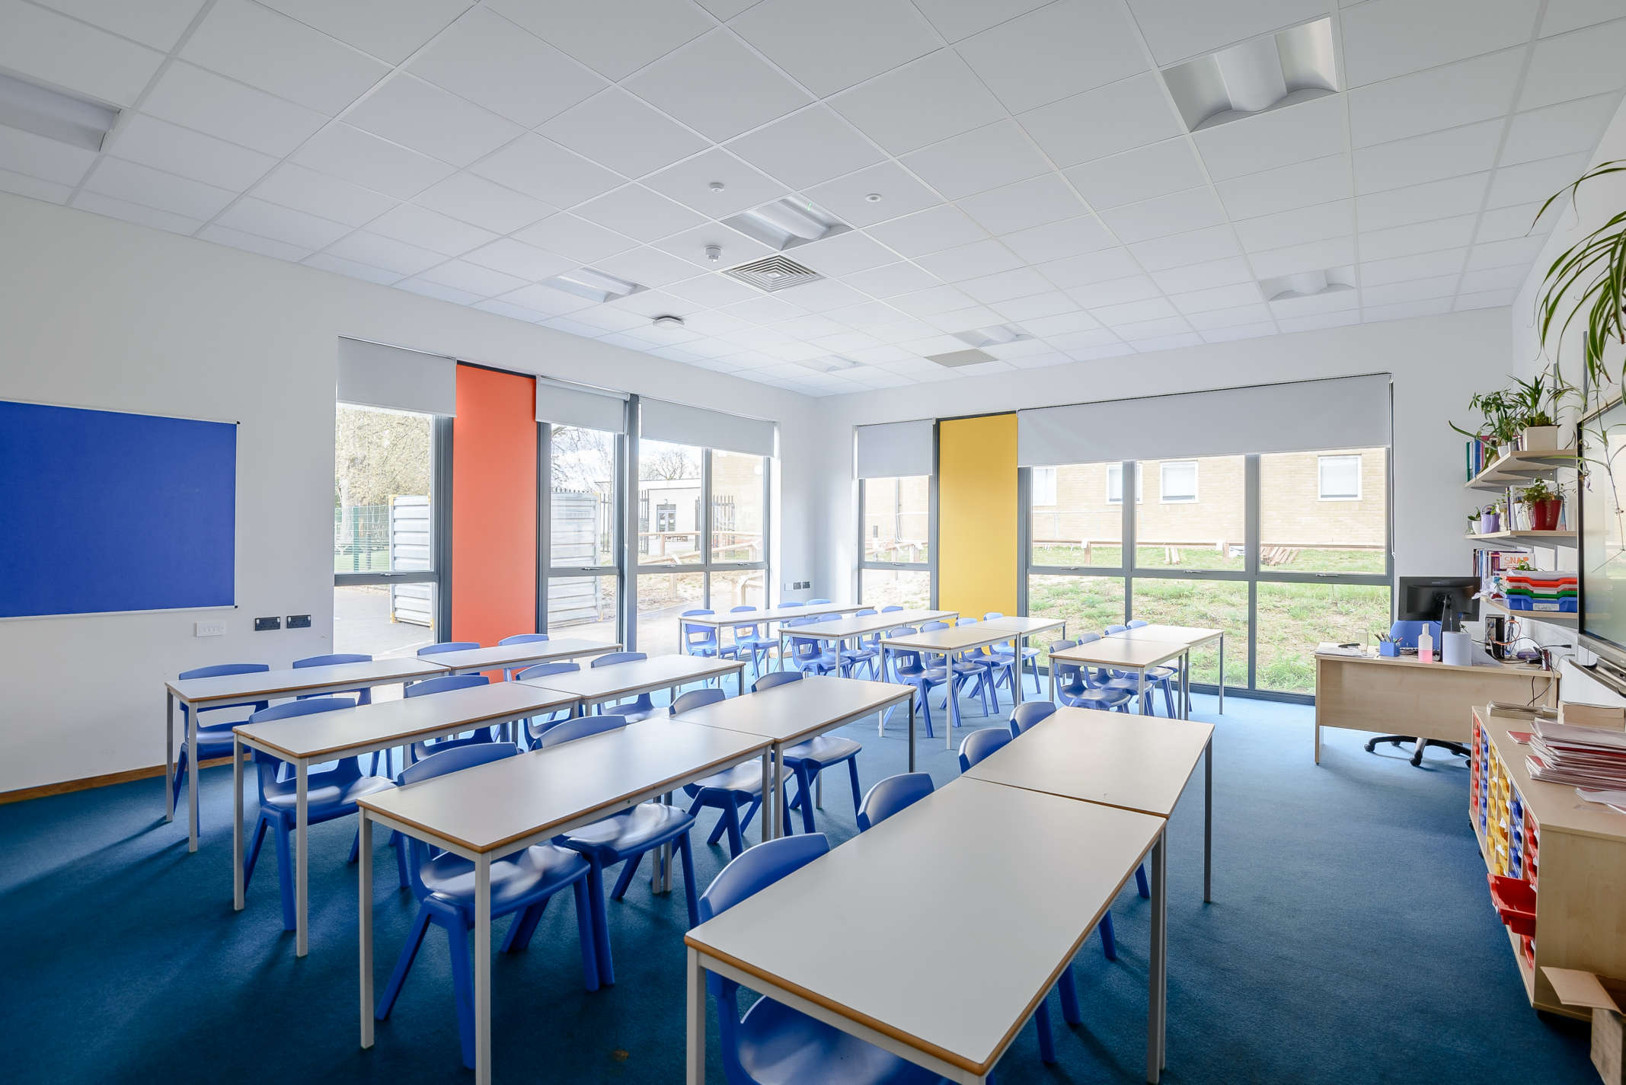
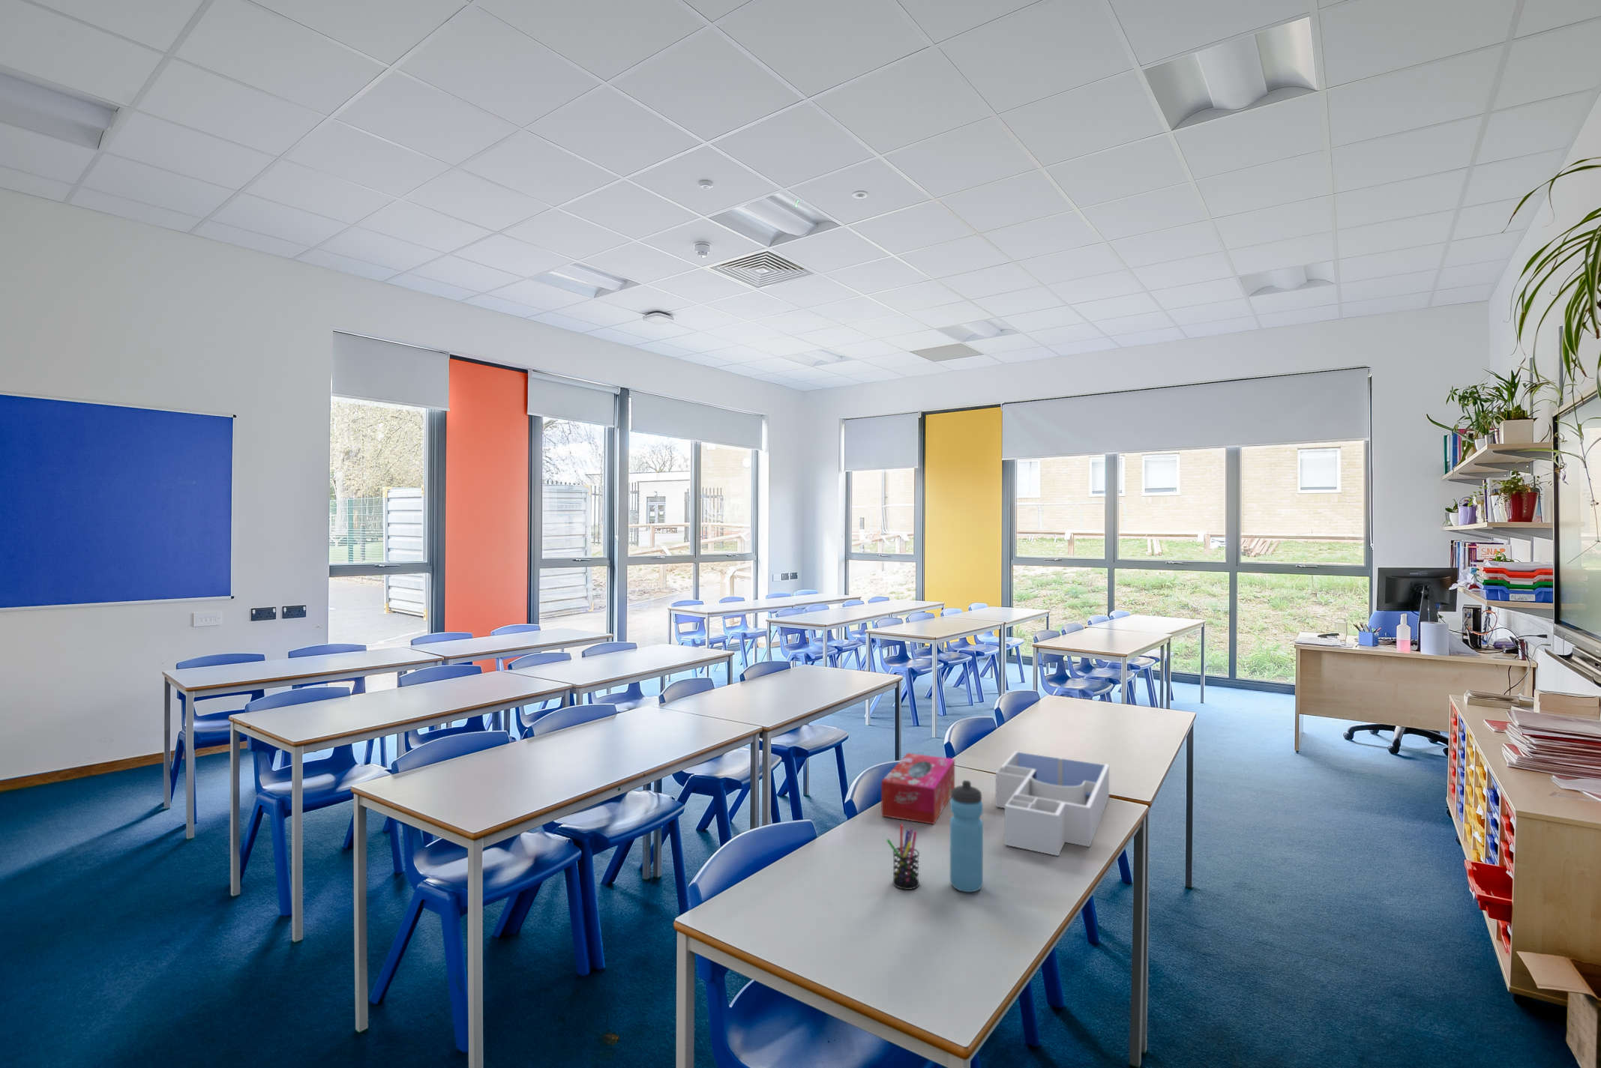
+ tissue box [880,752,955,825]
+ pen holder [886,824,920,890]
+ desk organizer [995,750,1110,857]
+ water bottle [949,780,983,893]
